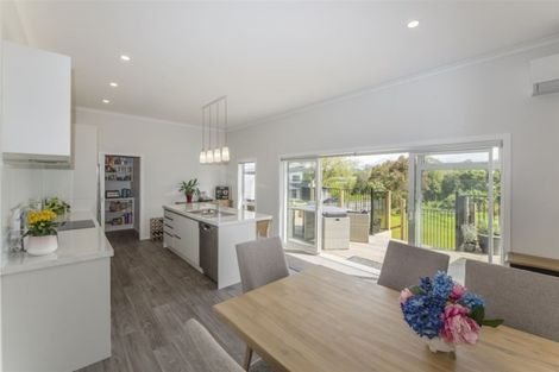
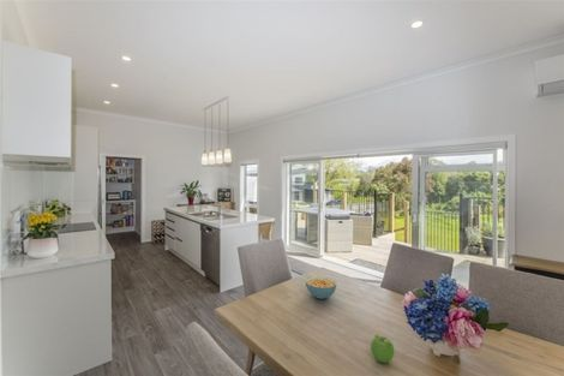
+ fruit [370,333,395,364]
+ cereal bowl [305,275,337,300]
